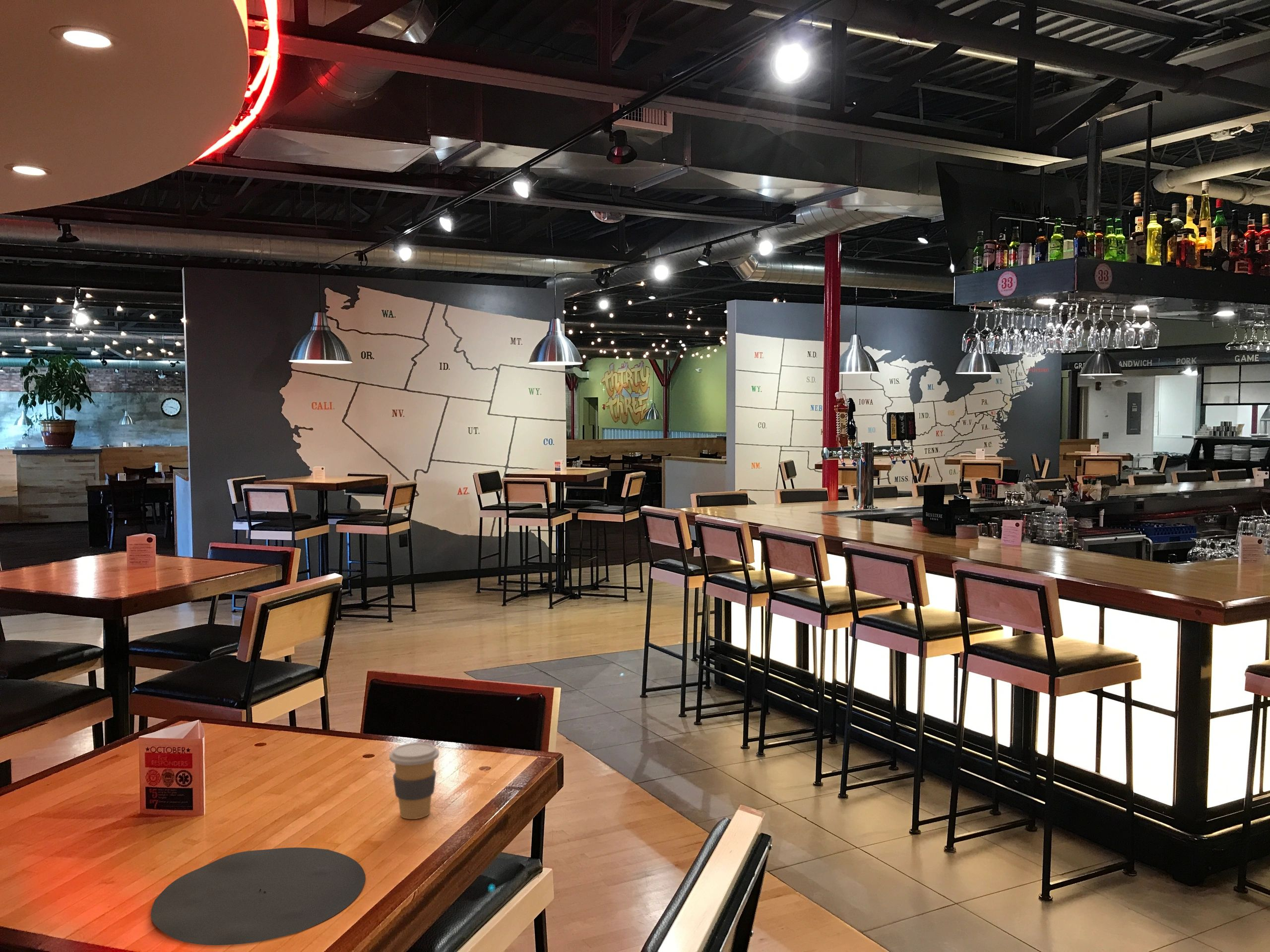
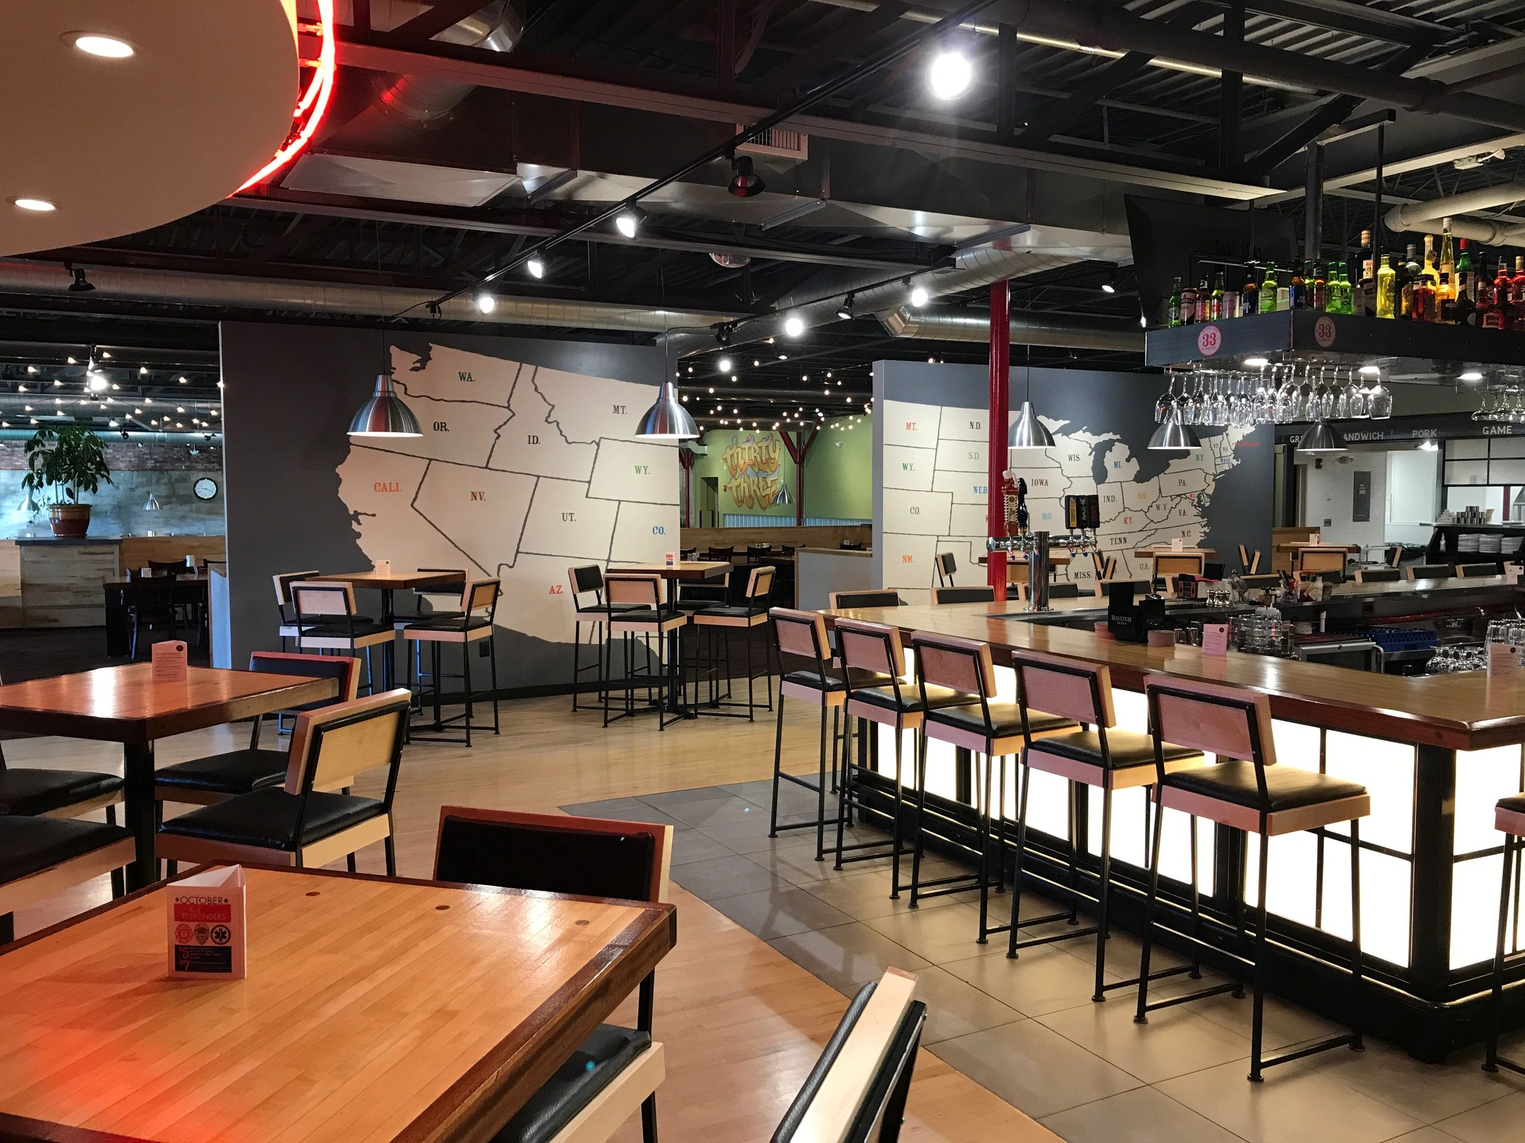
- plate [150,847,366,946]
- coffee cup [389,742,440,820]
